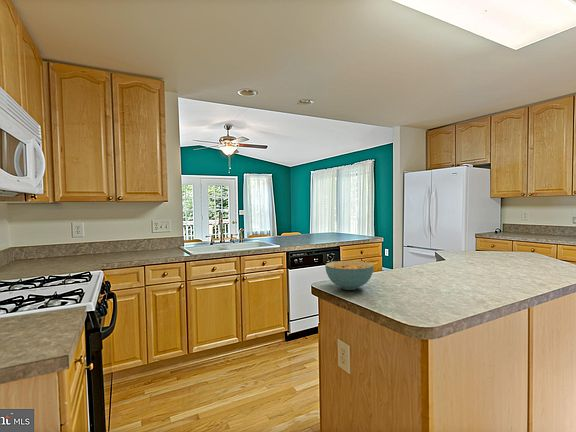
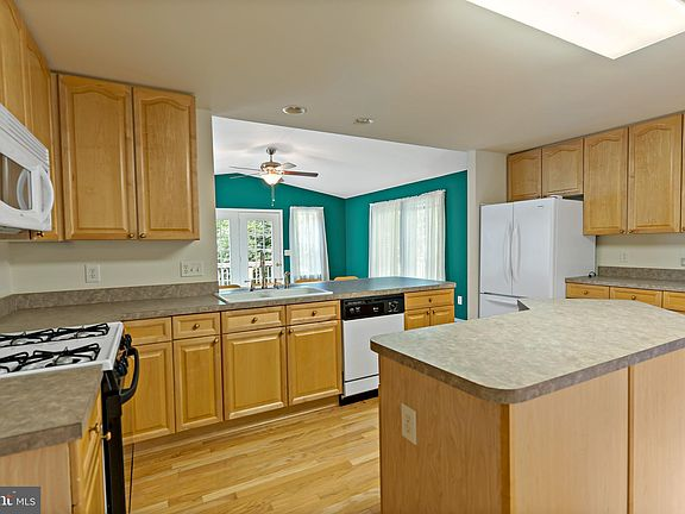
- cereal bowl [324,260,374,291]
